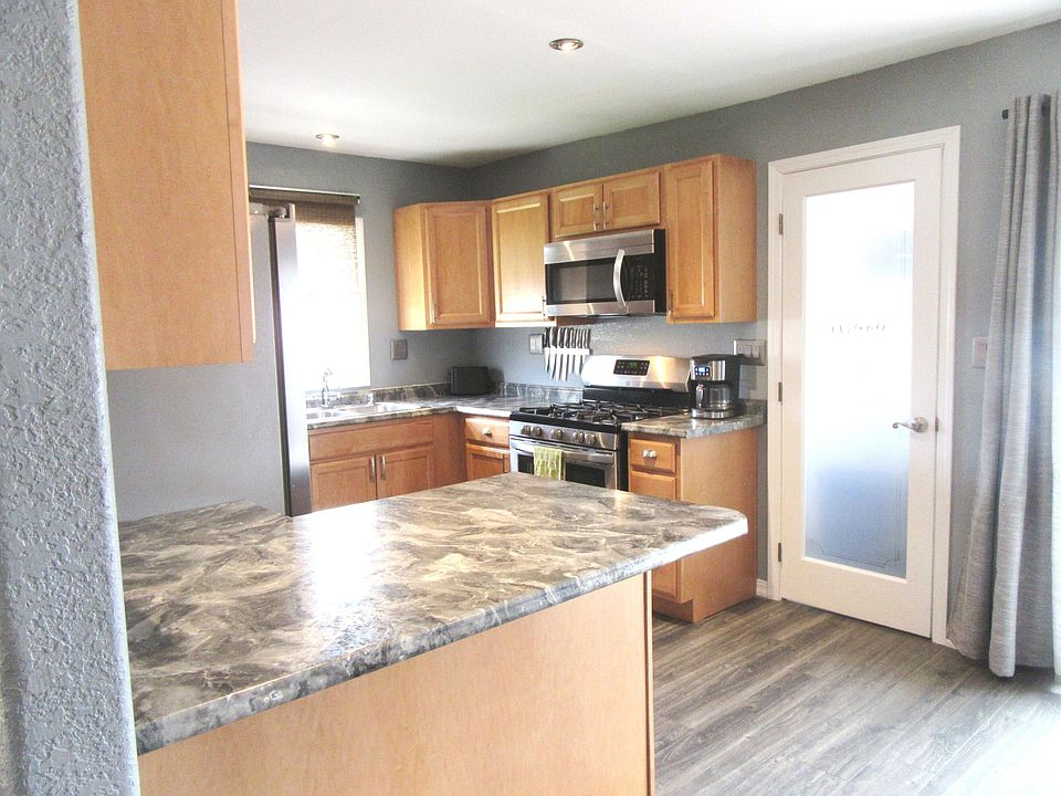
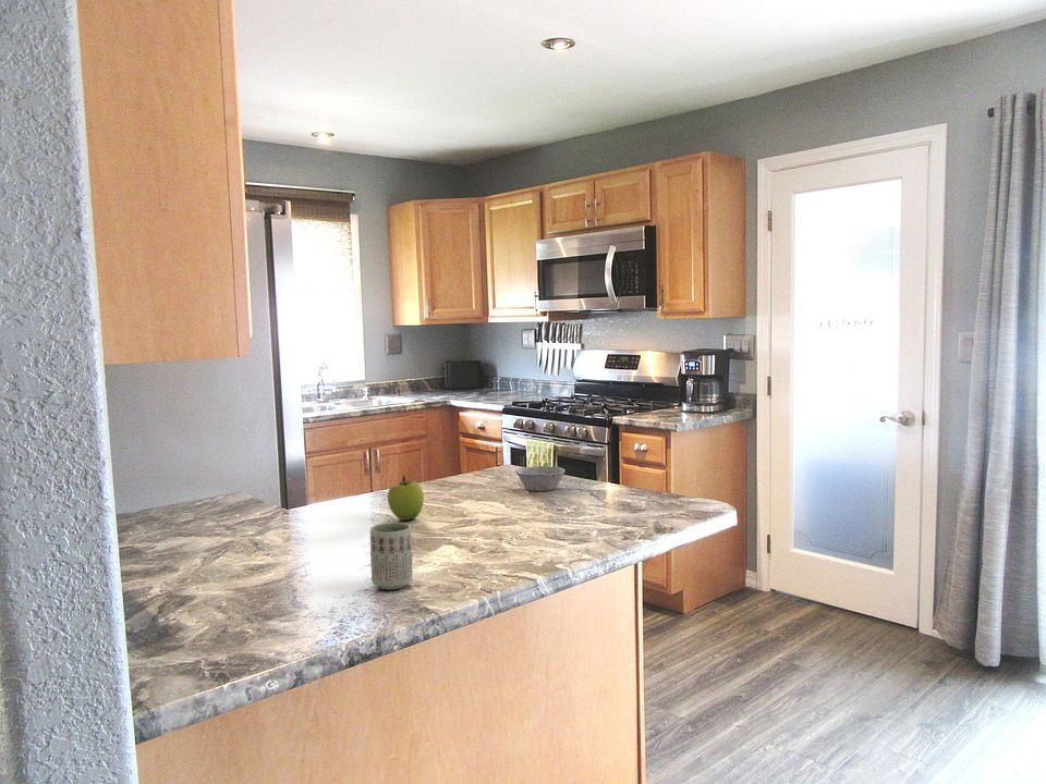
+ cup [369,522,413,590]
+ bowl [514,465,567,492]
+ fruit [387,471,425,522]
